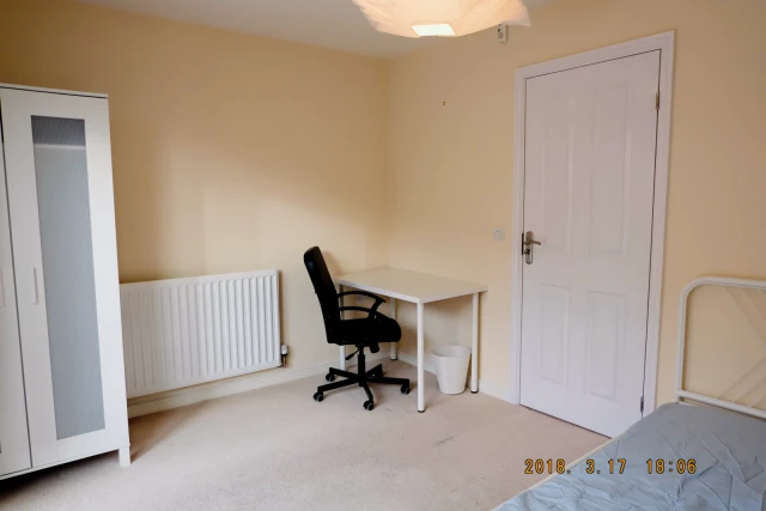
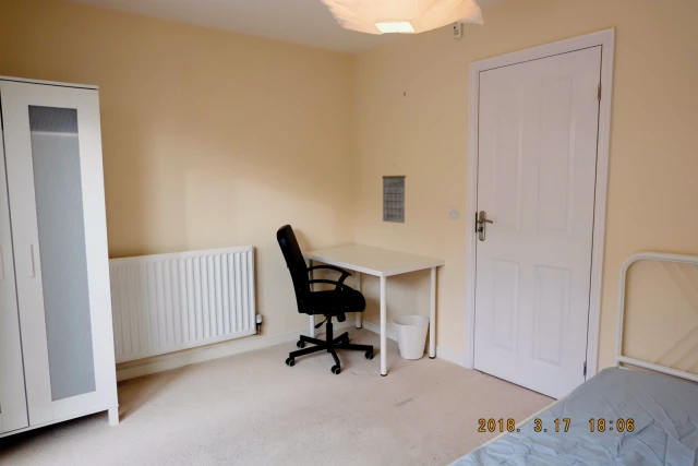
+ calendar [381,164,407,225]
